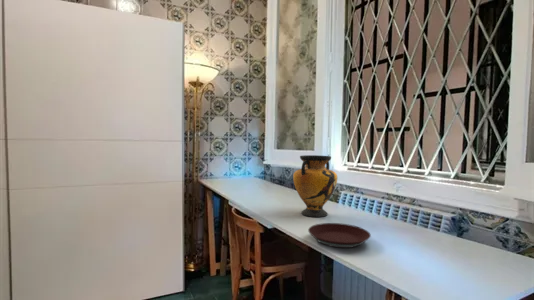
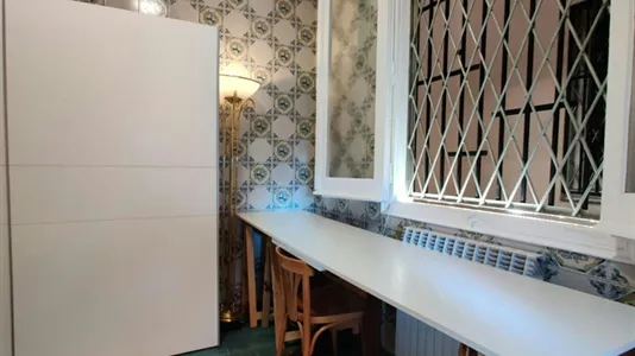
- plate [307,222,372,249]
- vase [292,154,338,218]
